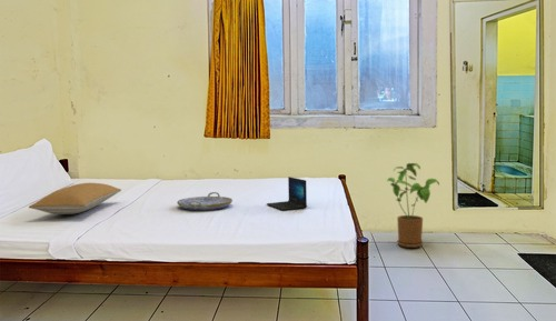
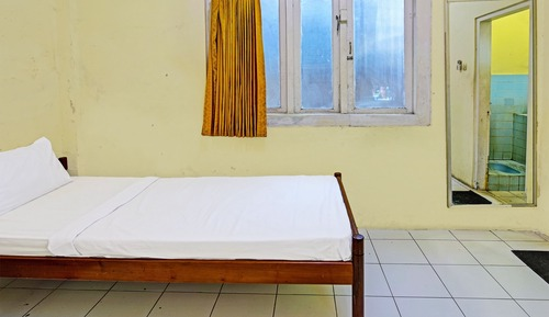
- laptop [266,175,308,211]
- house plant [386,162,440,249]
- pillow [28,182,122,215]
- serving tray [176,191,234,211]
